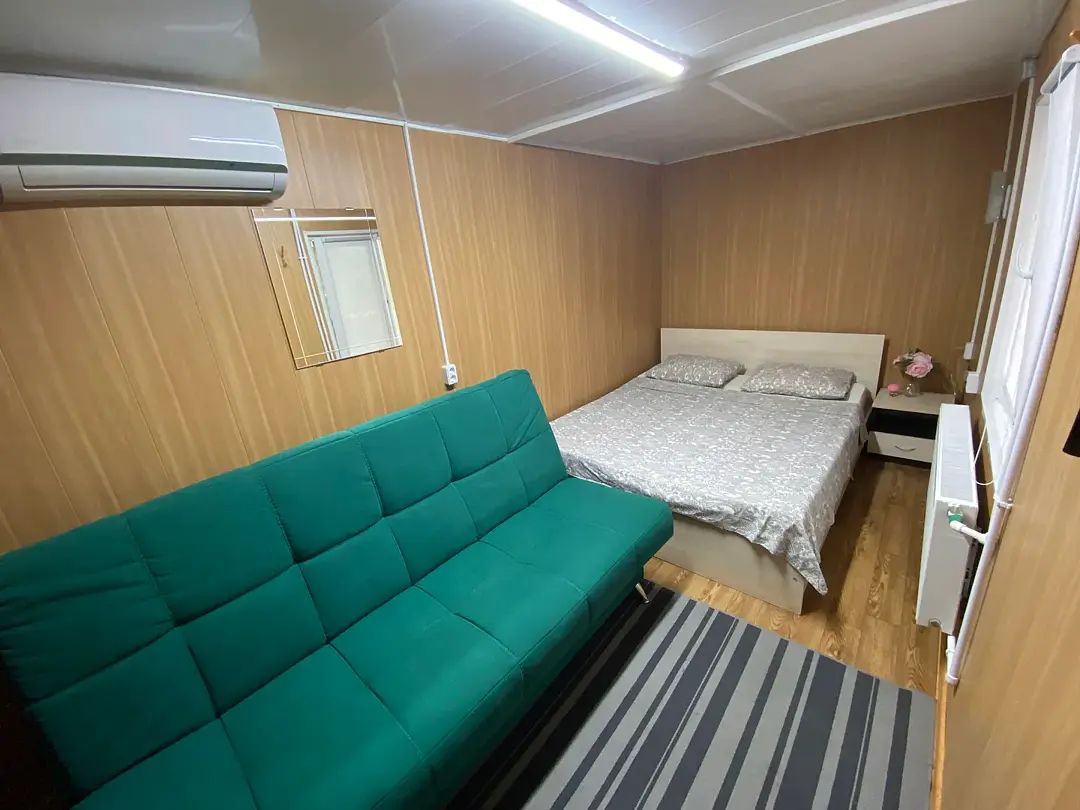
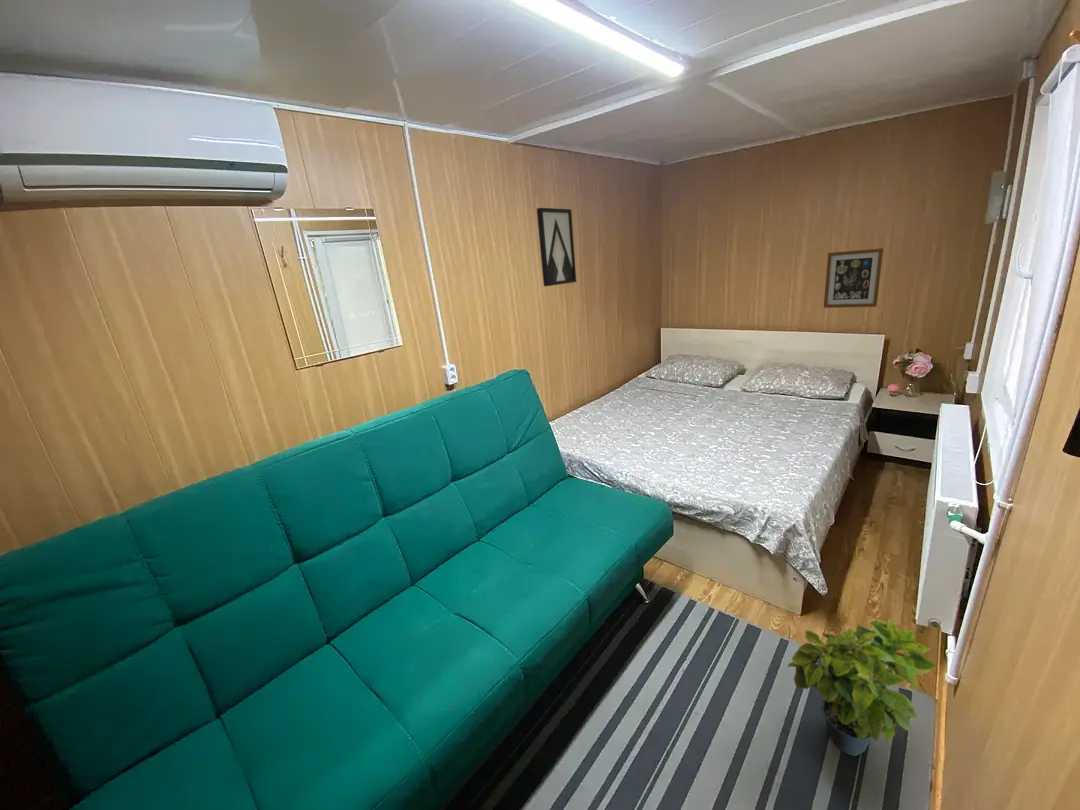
+ wall art [536,207,577,287]
+ potted plant [786,618,938,757]
+ wall art [823,247,884,309]
